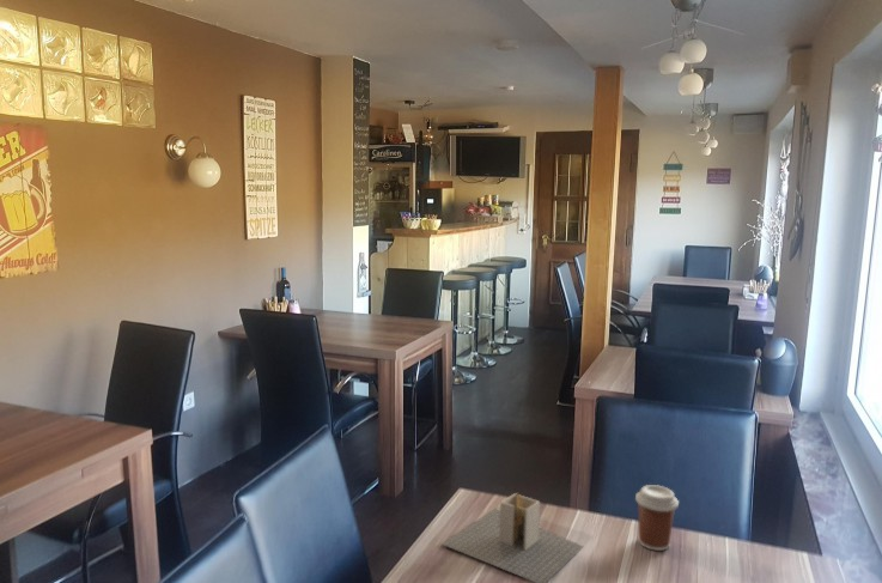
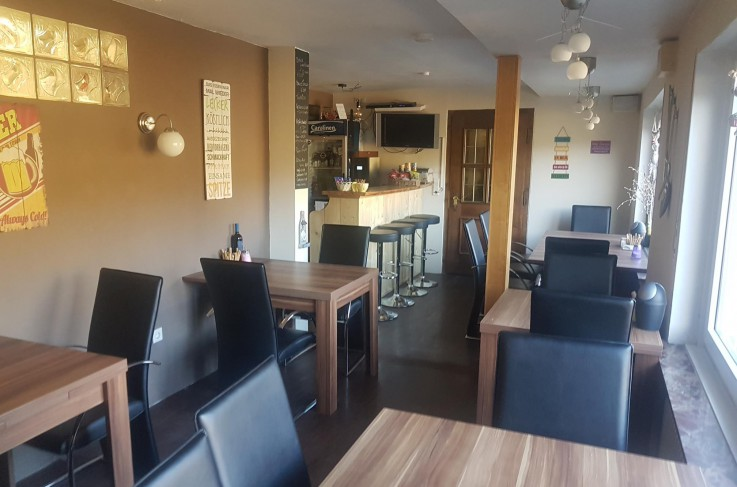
- coffee cup [634,484,680,552]
- utensil holder [440,492,584,583]
